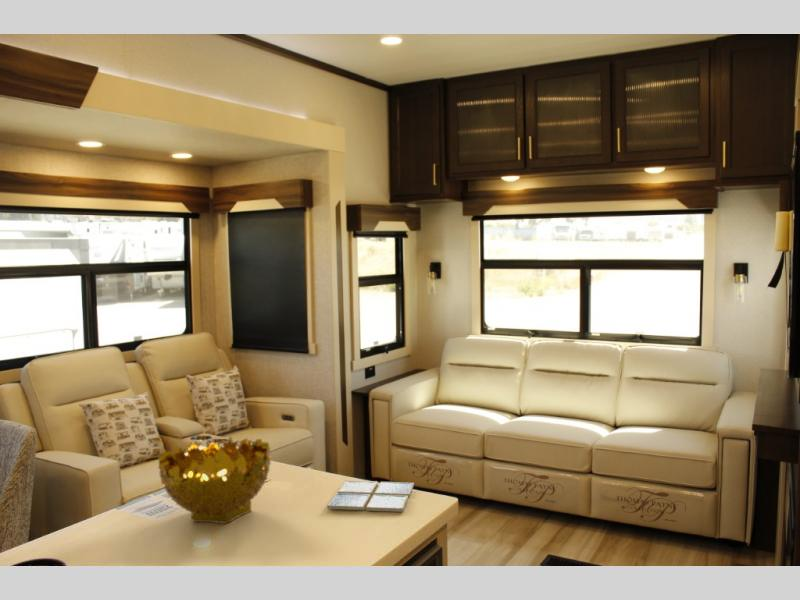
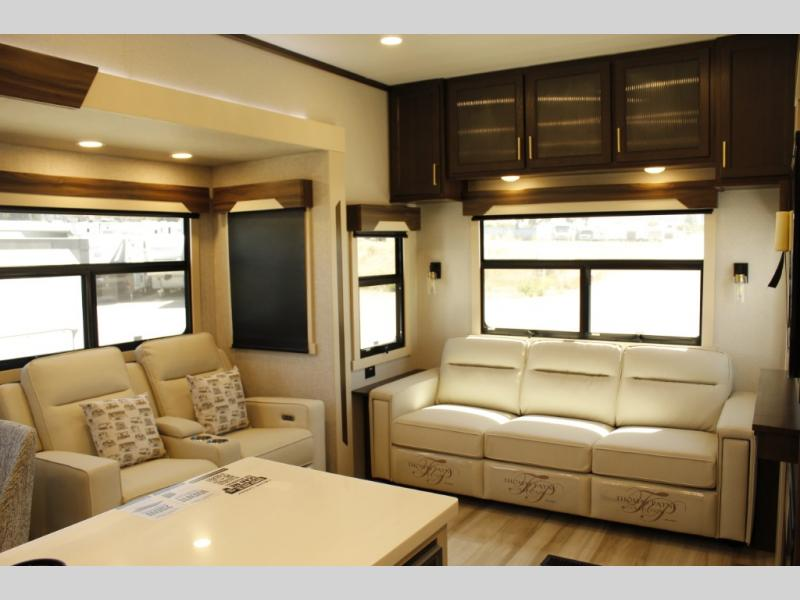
- drink coaster [326,480,415,513]
- decorative bowl [157,435,272,525]
